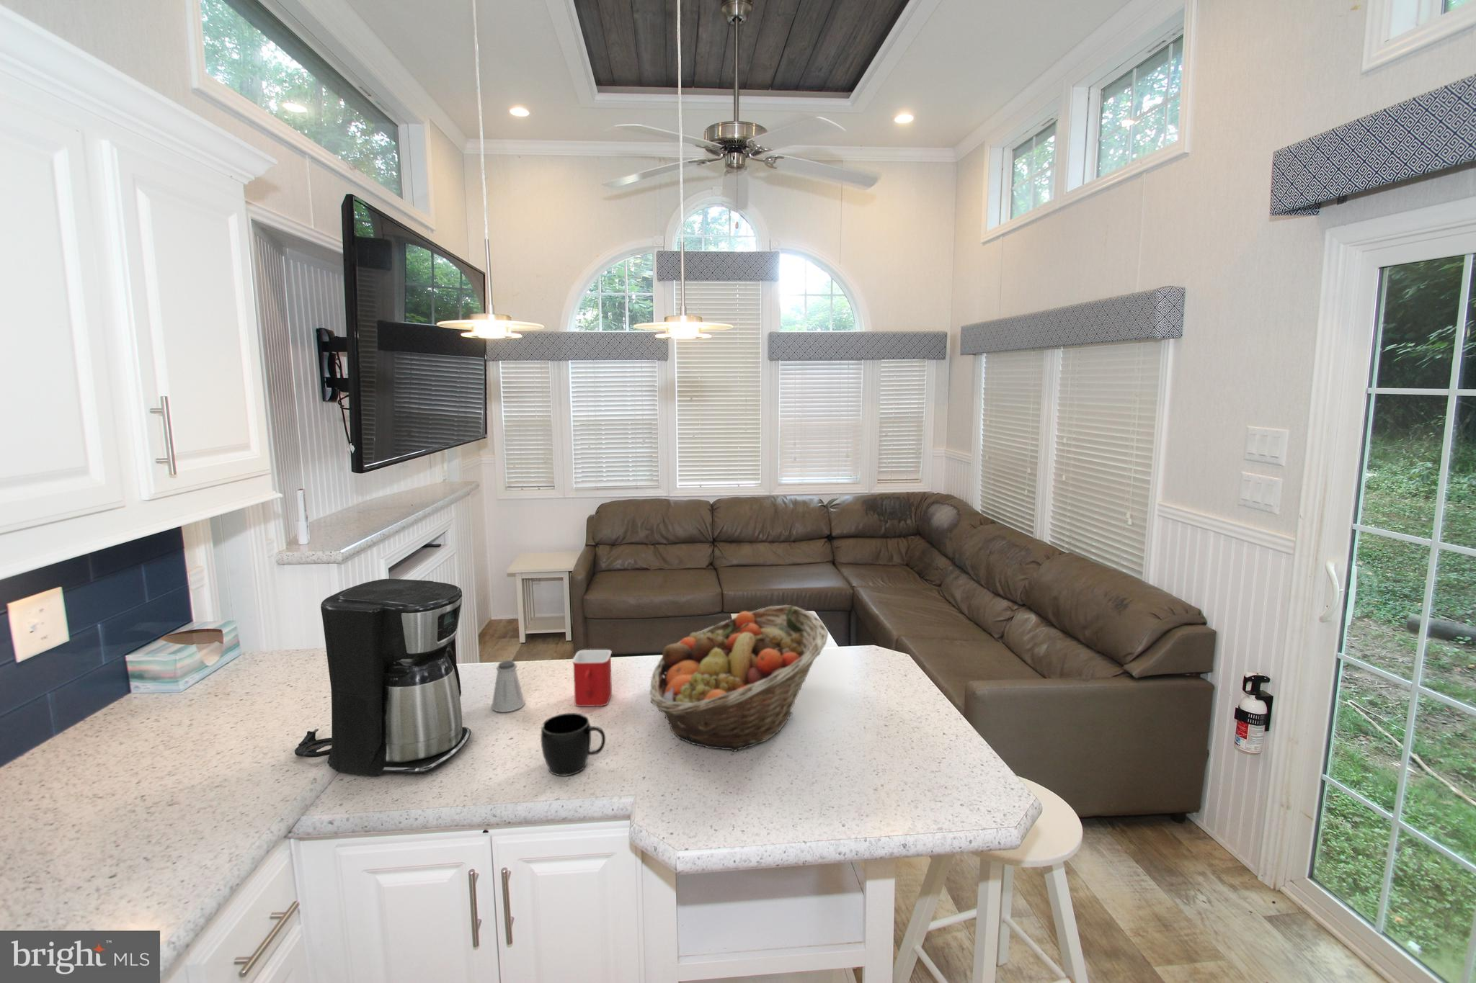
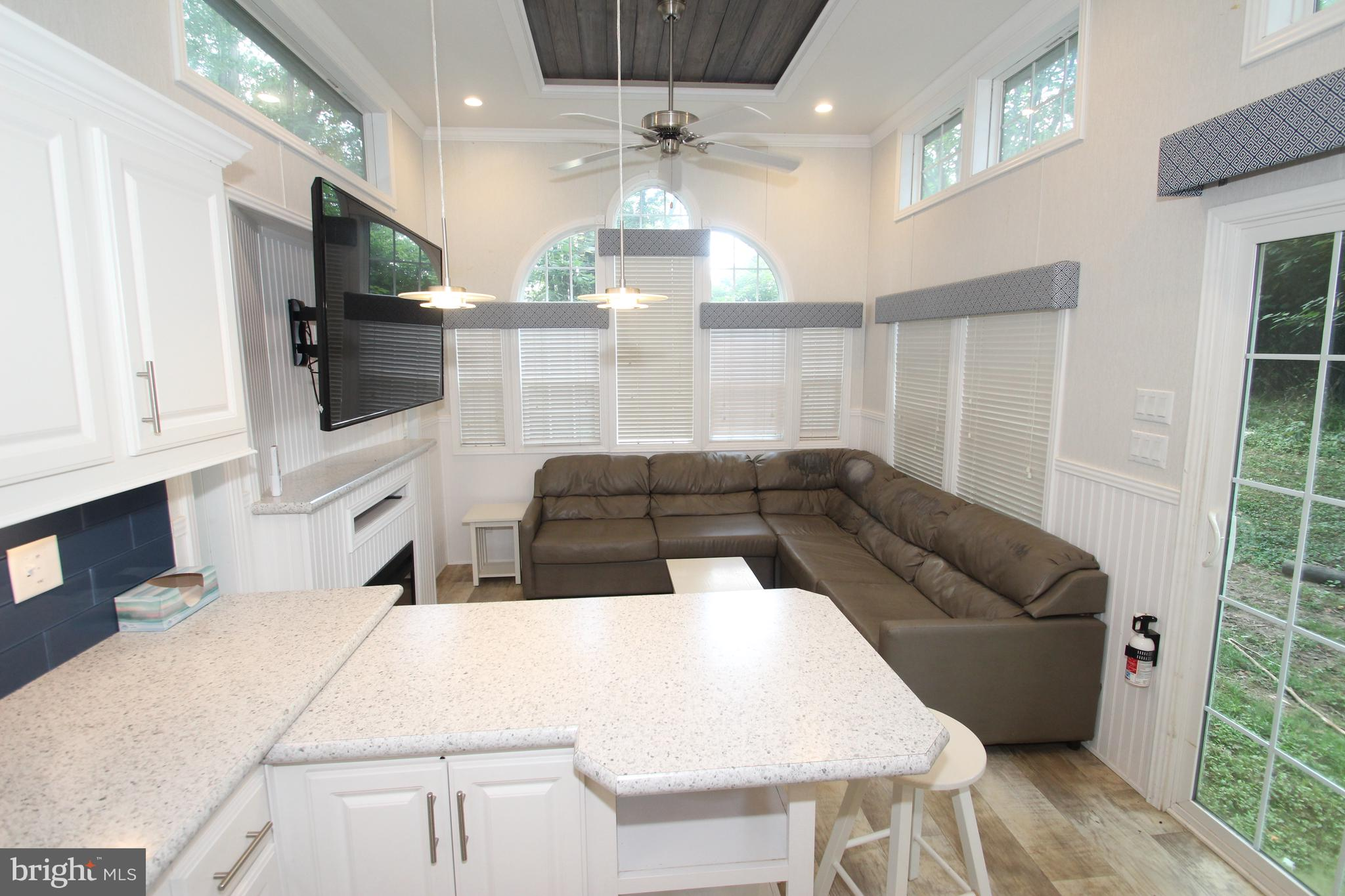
- coffee maker [294,578,472,777]
- mug [540,712,606,777]
- fruit basket [649,605,830,753]
- saltshaker [491,659,526,713]
- mug [572,648,612,708]
